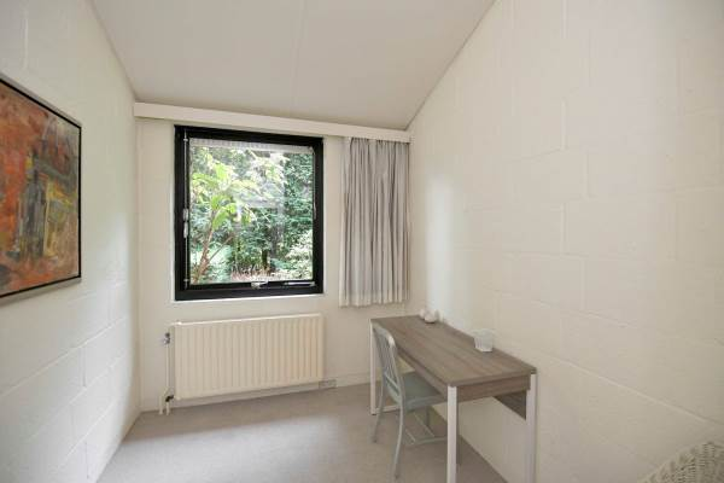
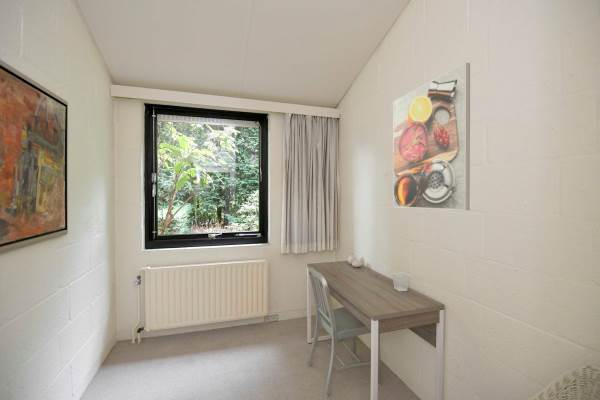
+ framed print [392,62,471,211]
